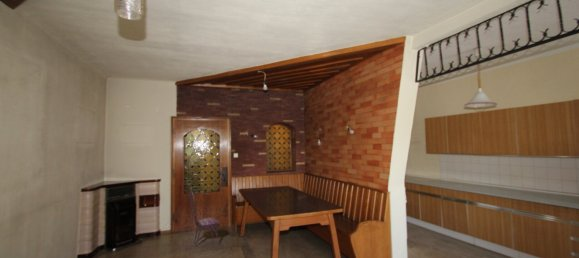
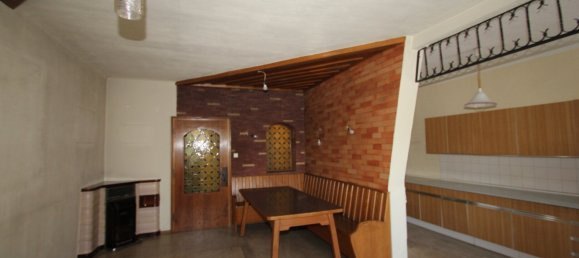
- dining chair [188,186,221,246]
